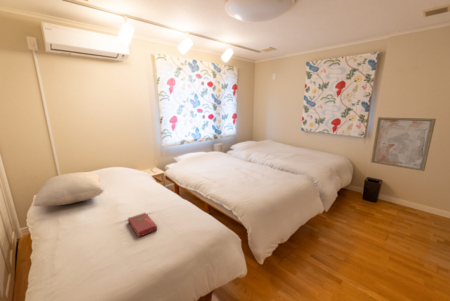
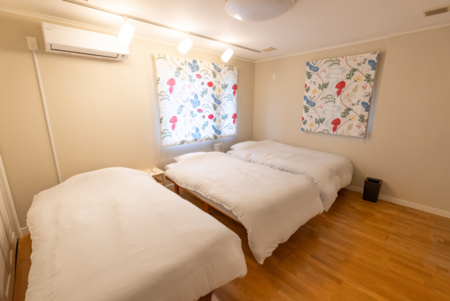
- book [127,212,158,238]
- pillow [32,171,105,207]
- wall art [370,116,437,172]
